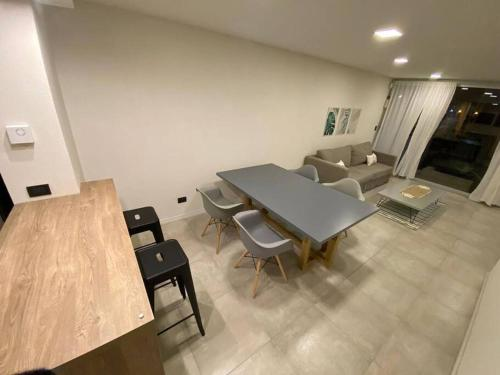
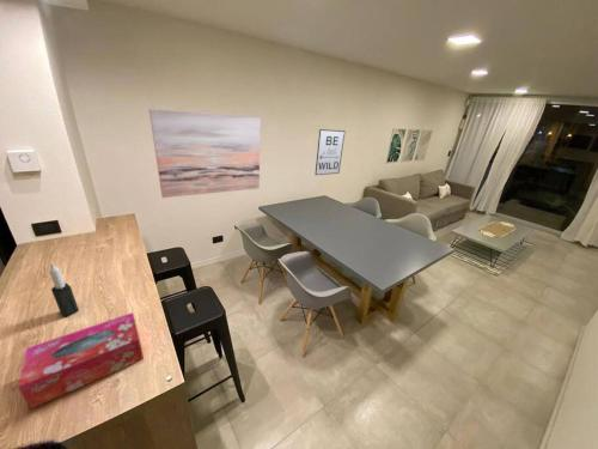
+ wall art [148,108,262,199]
+ tissue box [17,311,145,409]
+ wall art [315,128,346,176]
+ candle [48,261,80,318]
